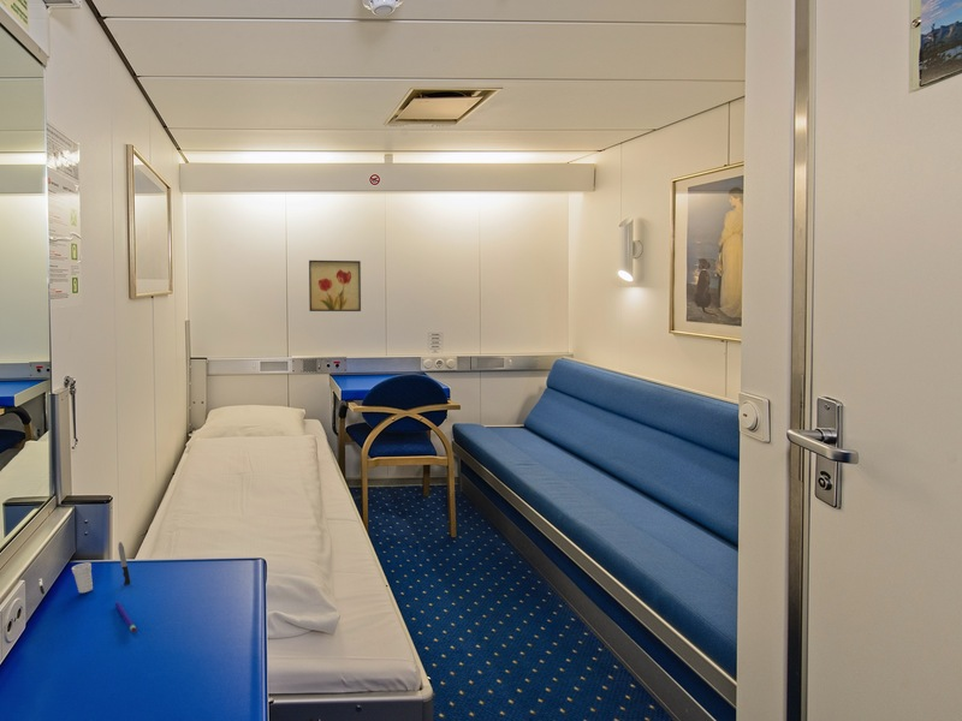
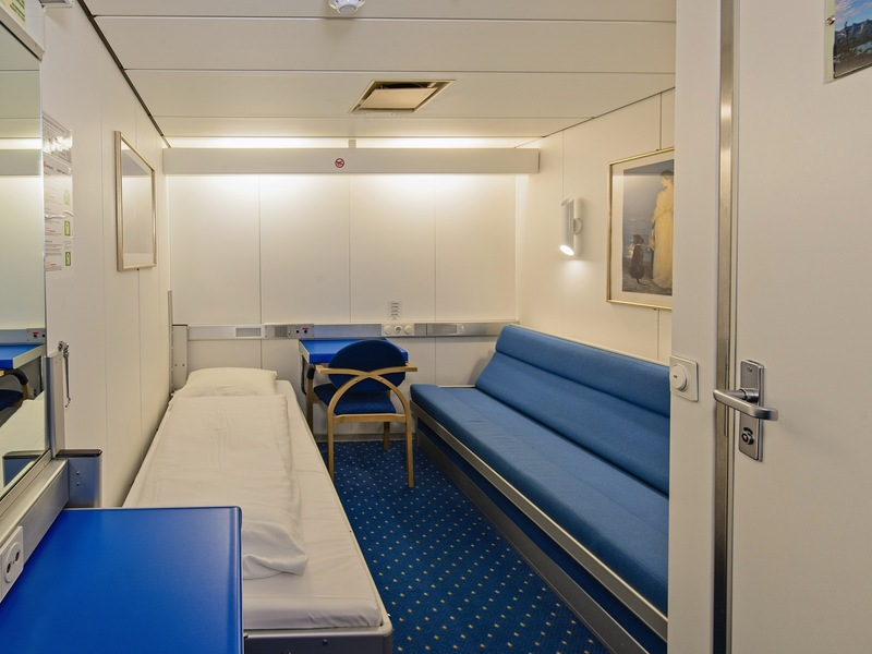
- pen [114,601,137,633]
- wall art [308,260,362,312]
- cup [38,541,131,595]
